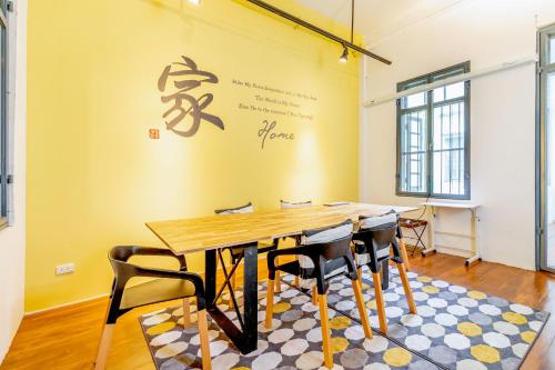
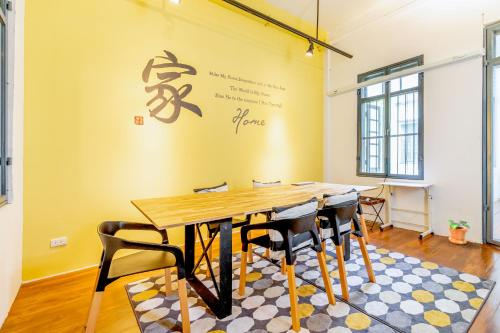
+ potted plant [445,219,471,245]
